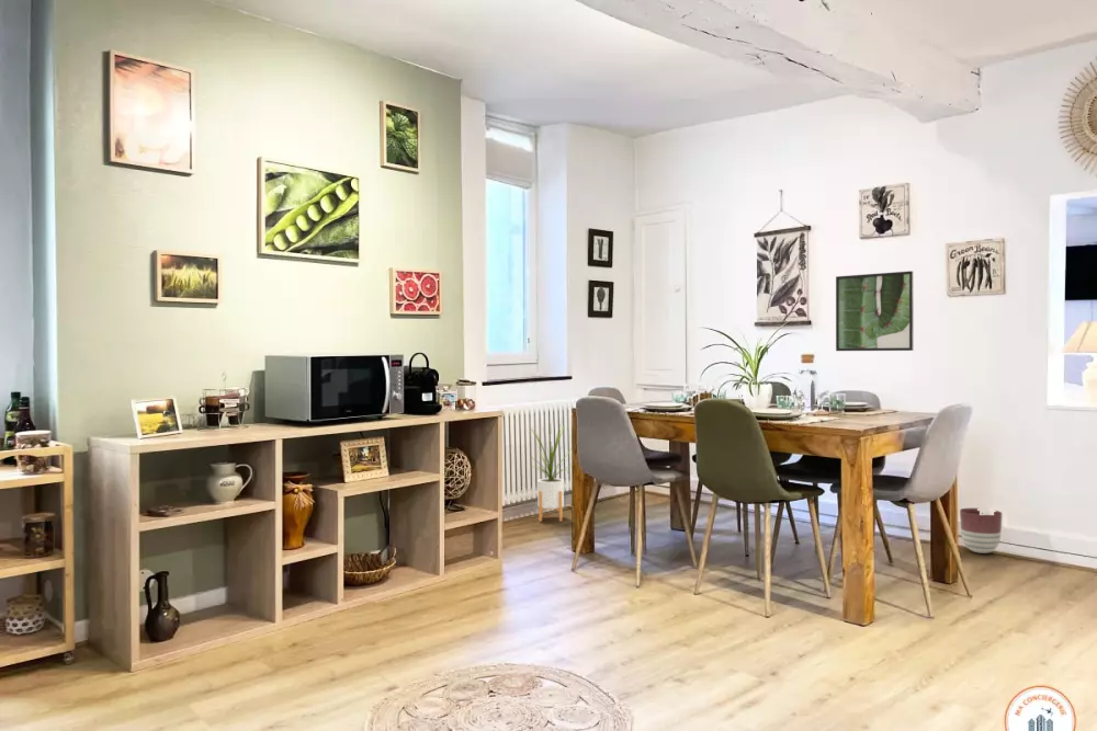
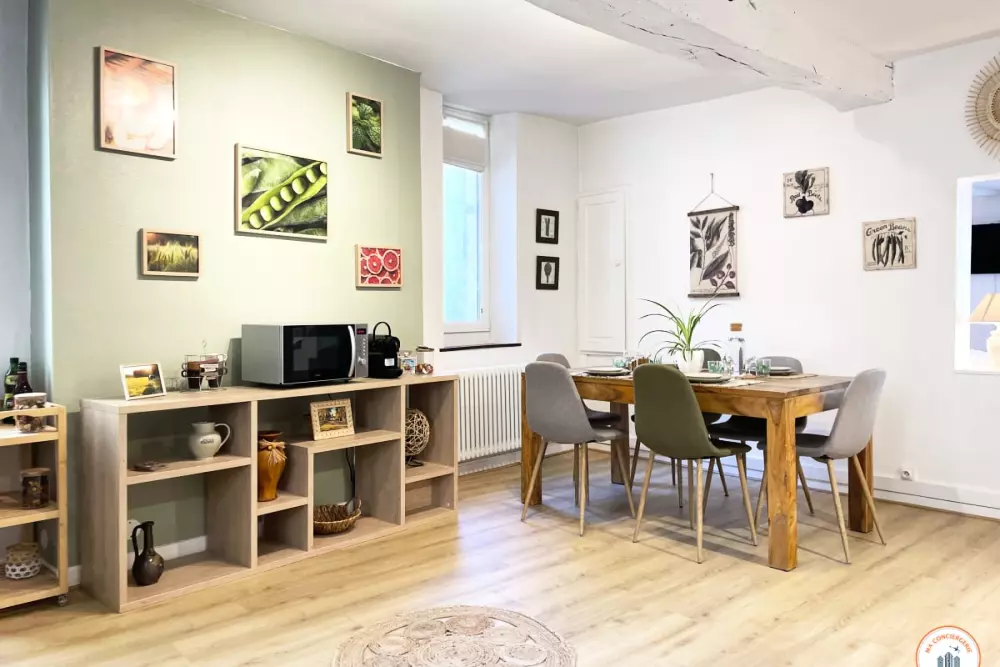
- house plant [525,416,573,523]
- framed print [835,270,915,352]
- planter [959,507,1003,555]
